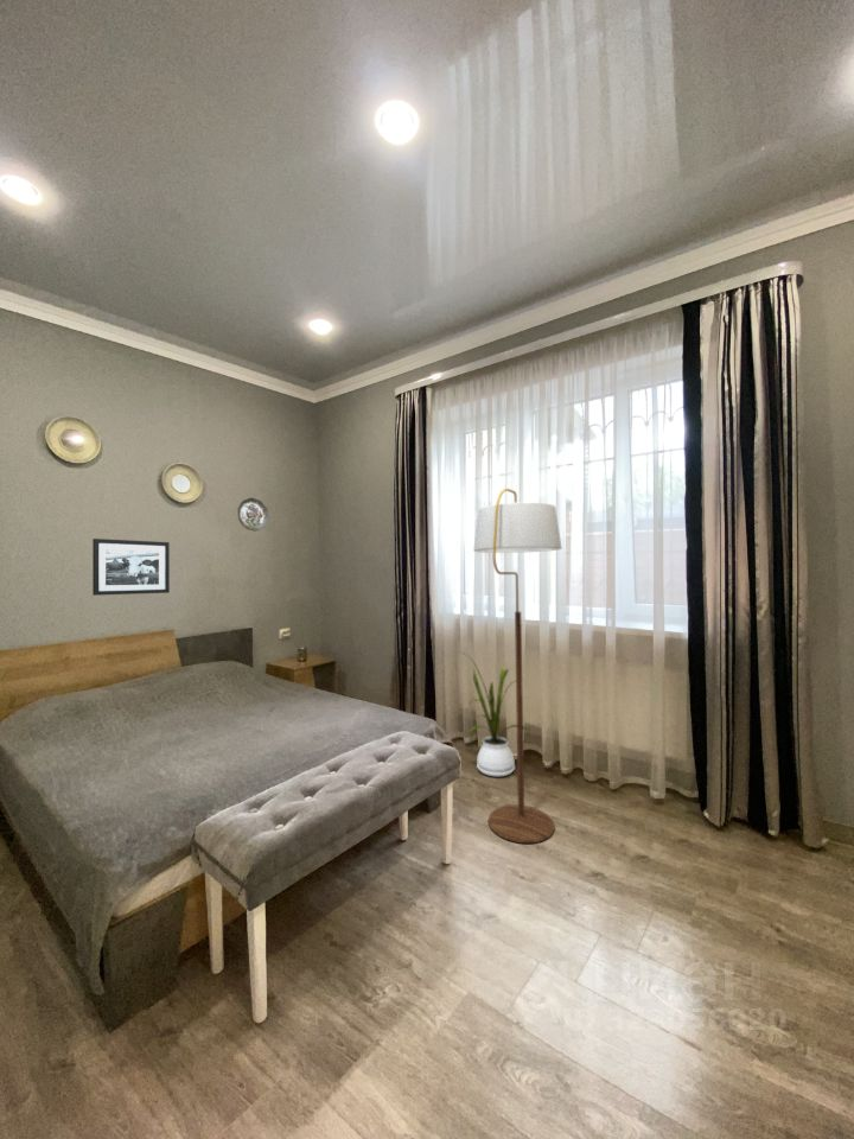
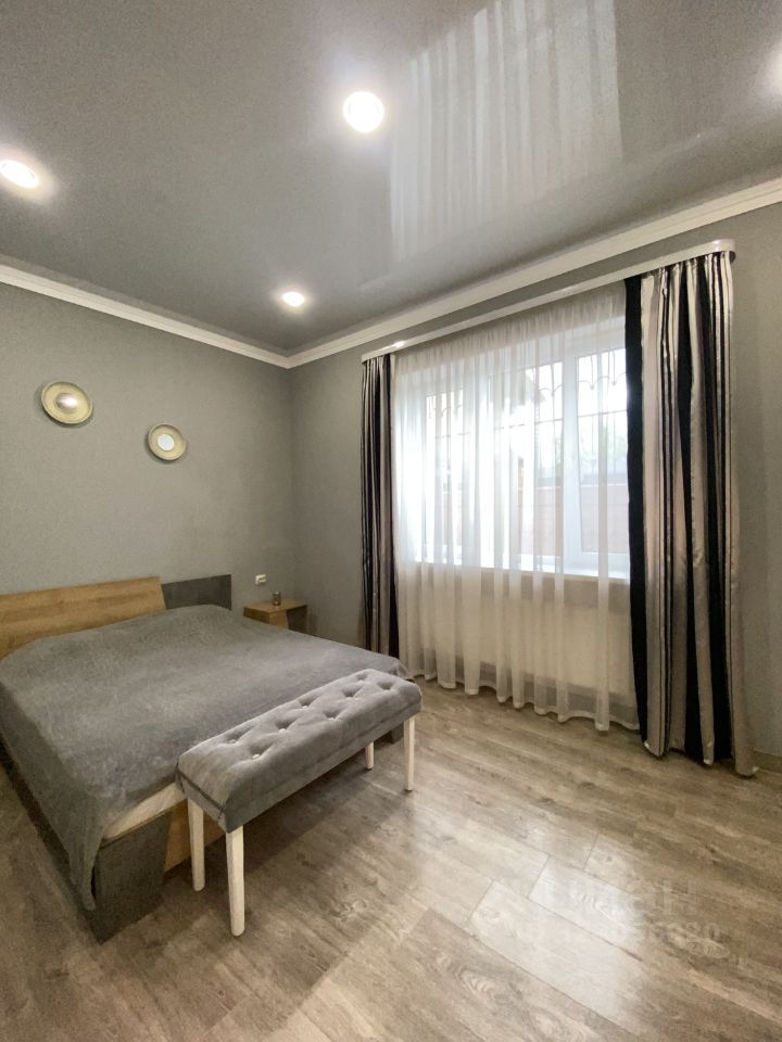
- house plant [458,650,531,777]
- floor lamp [472,488,562,845]
- picture frame [91,537,171,597]
- decorative plate [236,497,269,533]
